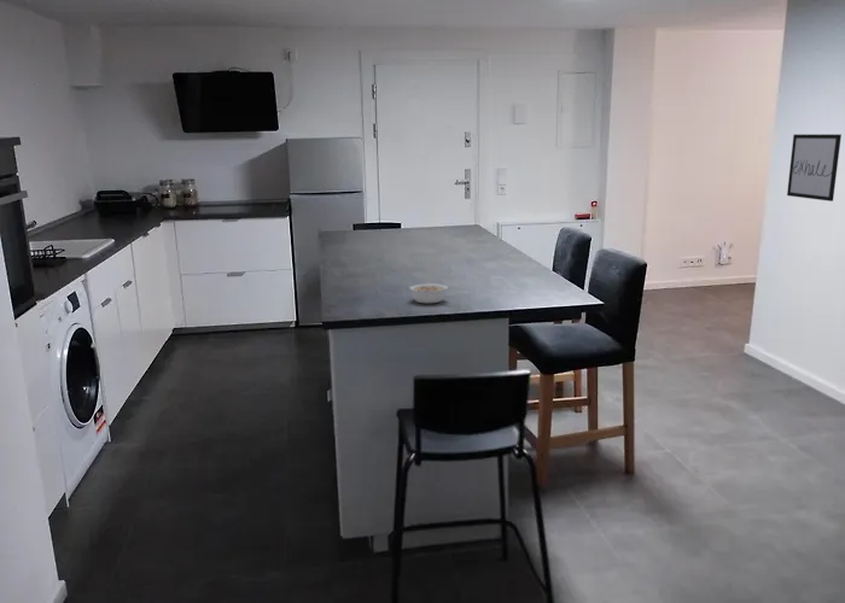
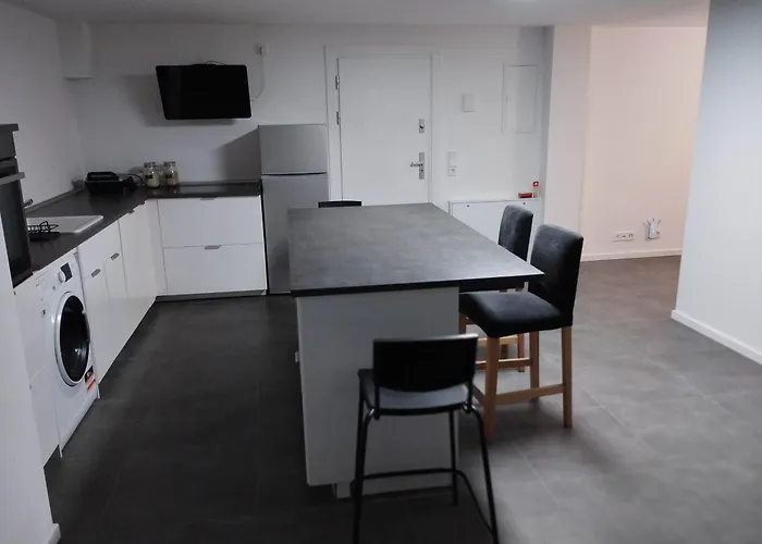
- legume [408,282,449,304]
- wall art [786,133,843,203]
